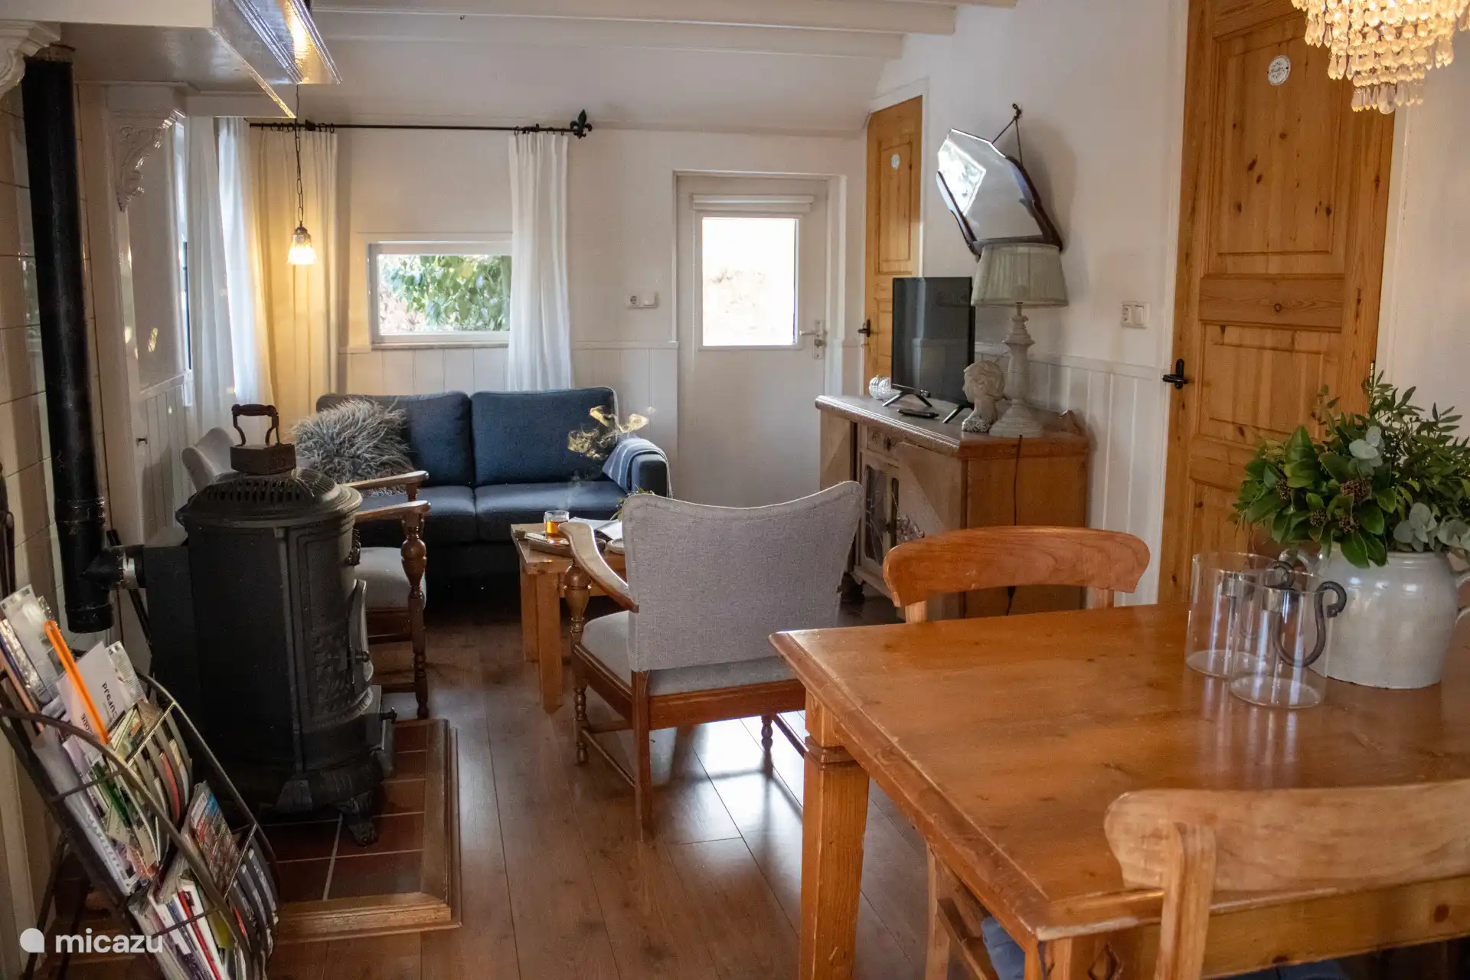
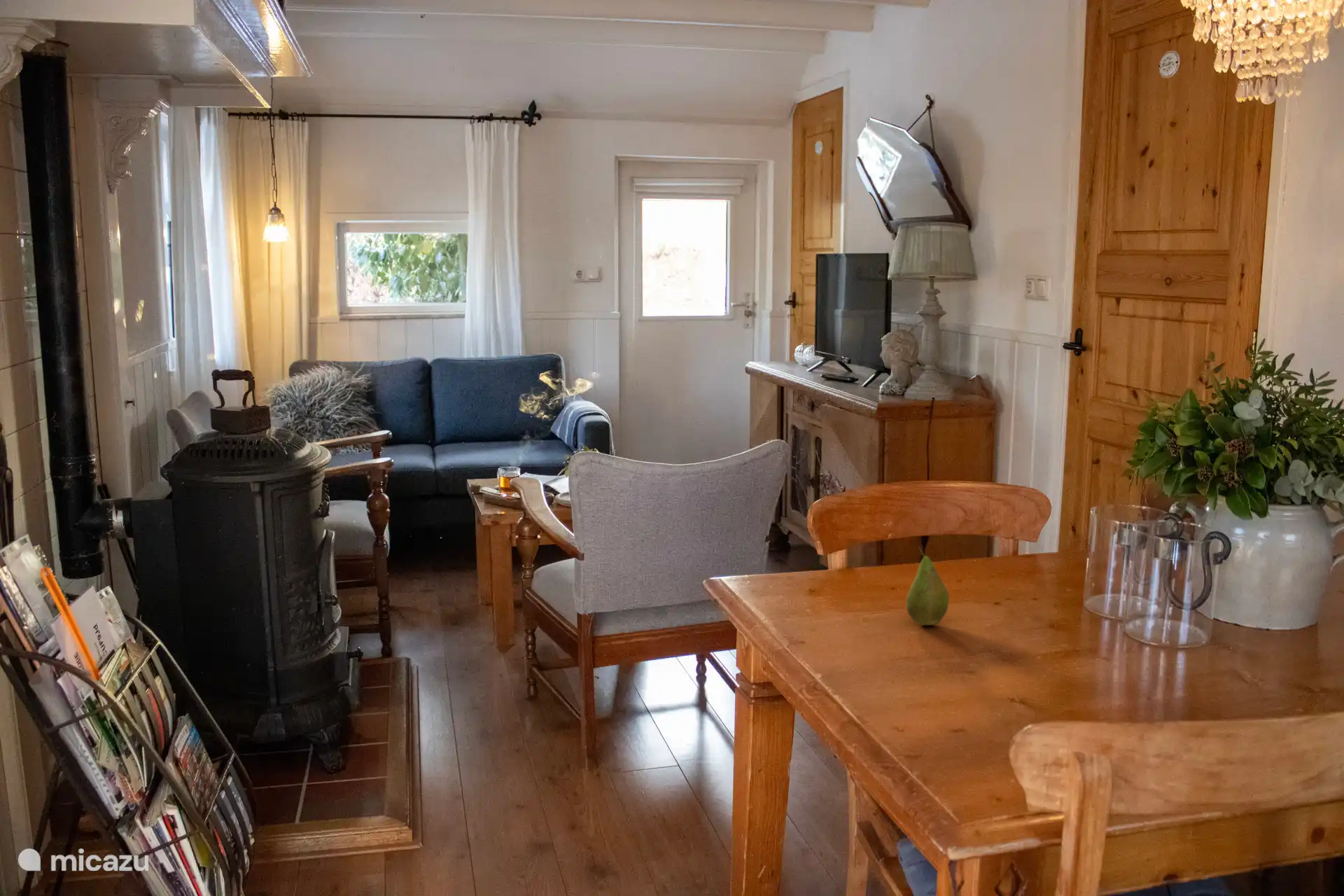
+ fruit [905,545,950,626]
